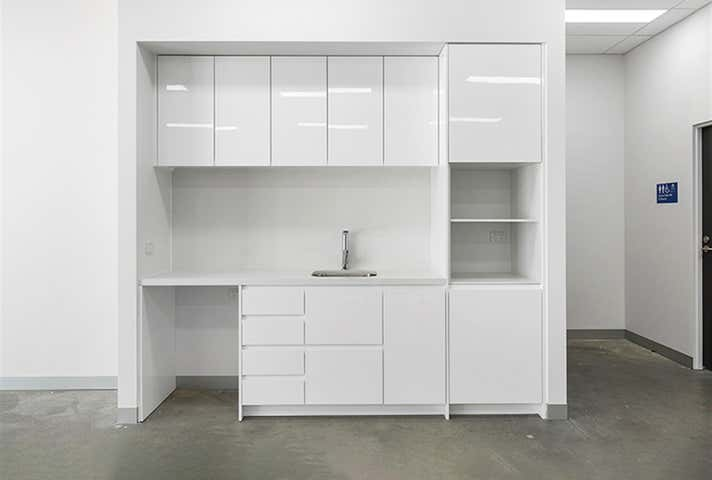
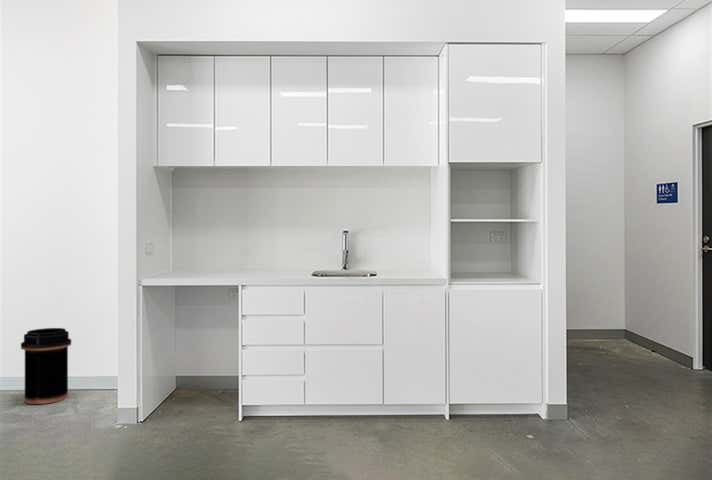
+ trash can [20,327,72,405]
